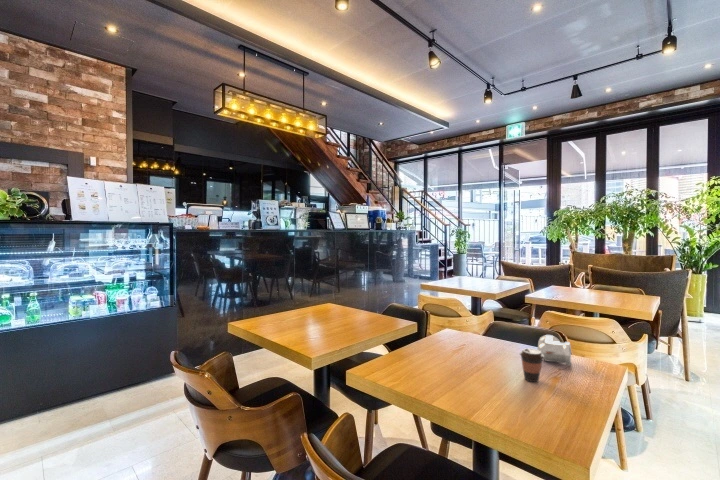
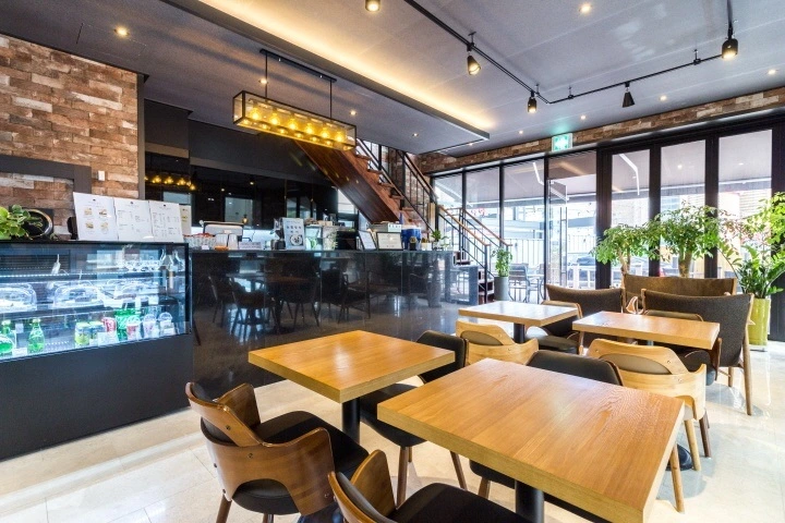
- coffee cup [519,347,544,383]
- pipe fitting [536,334,572,366]
